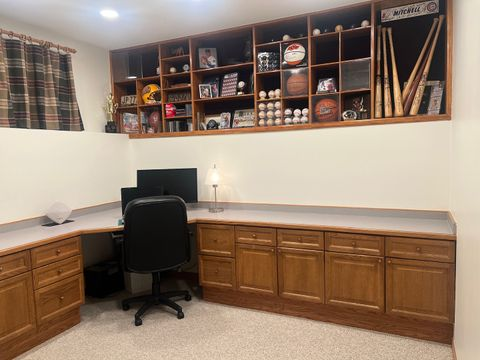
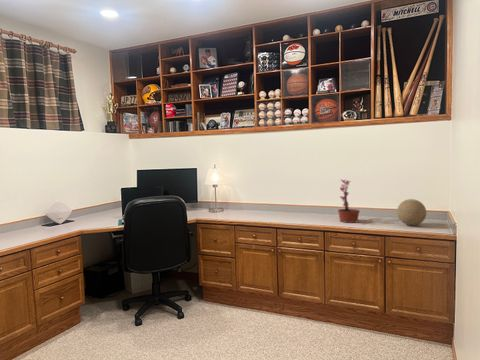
+ decorative orb [396,198,427,226]
+ potted plant [337,179,365,224]
